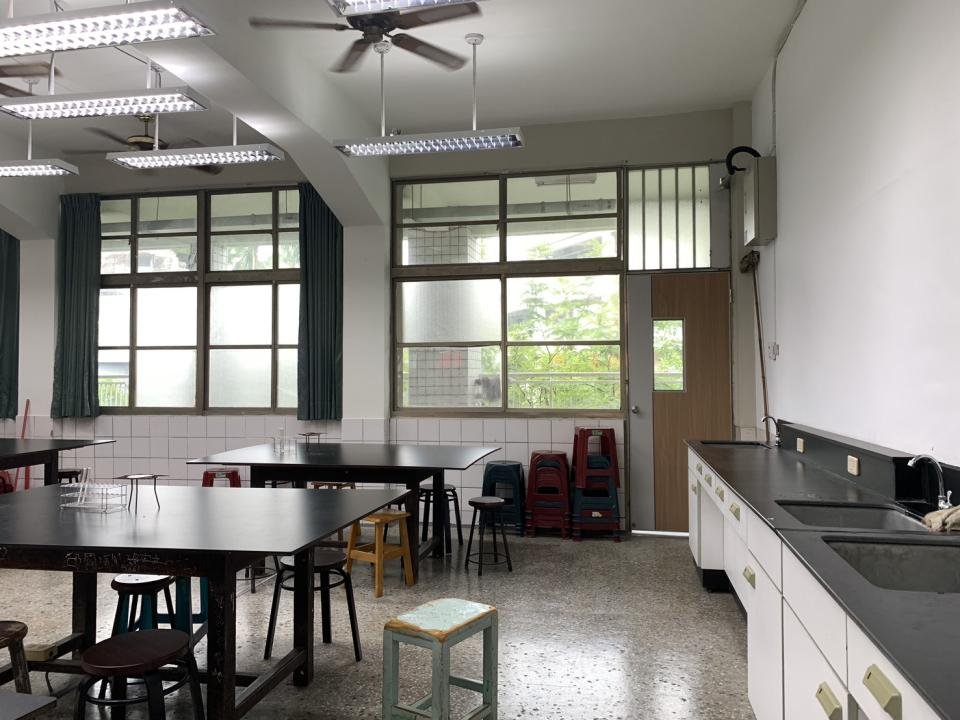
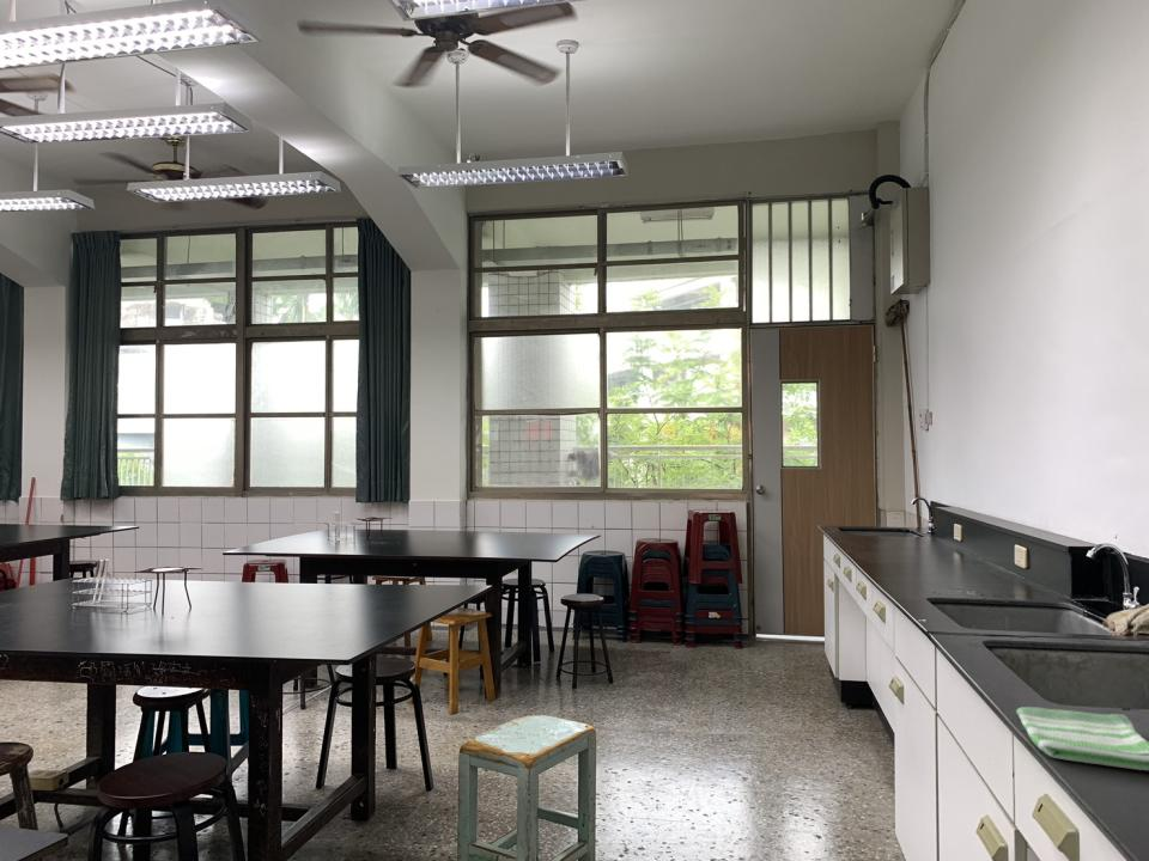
+ dish towel [1015,706,1149,771]
